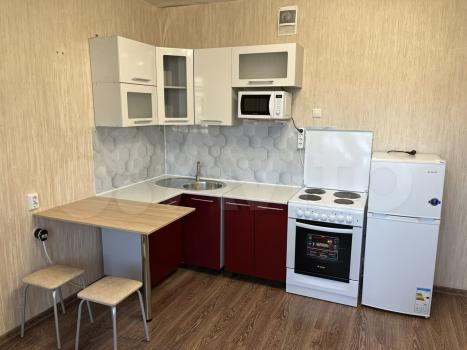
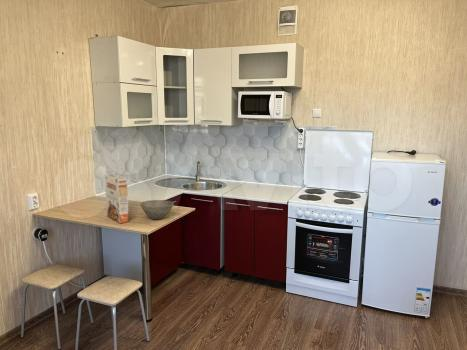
+ bowl [139,199,175,220]
+ cereal box [104,173,130,224]
